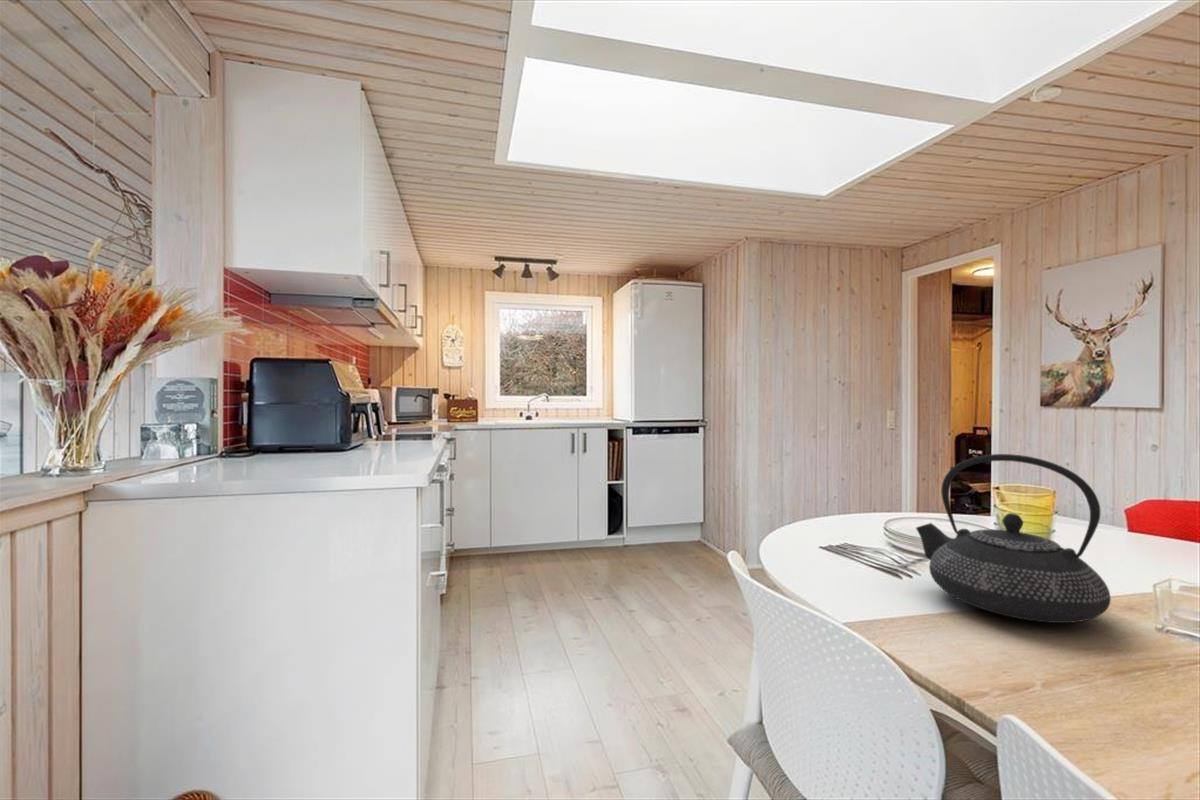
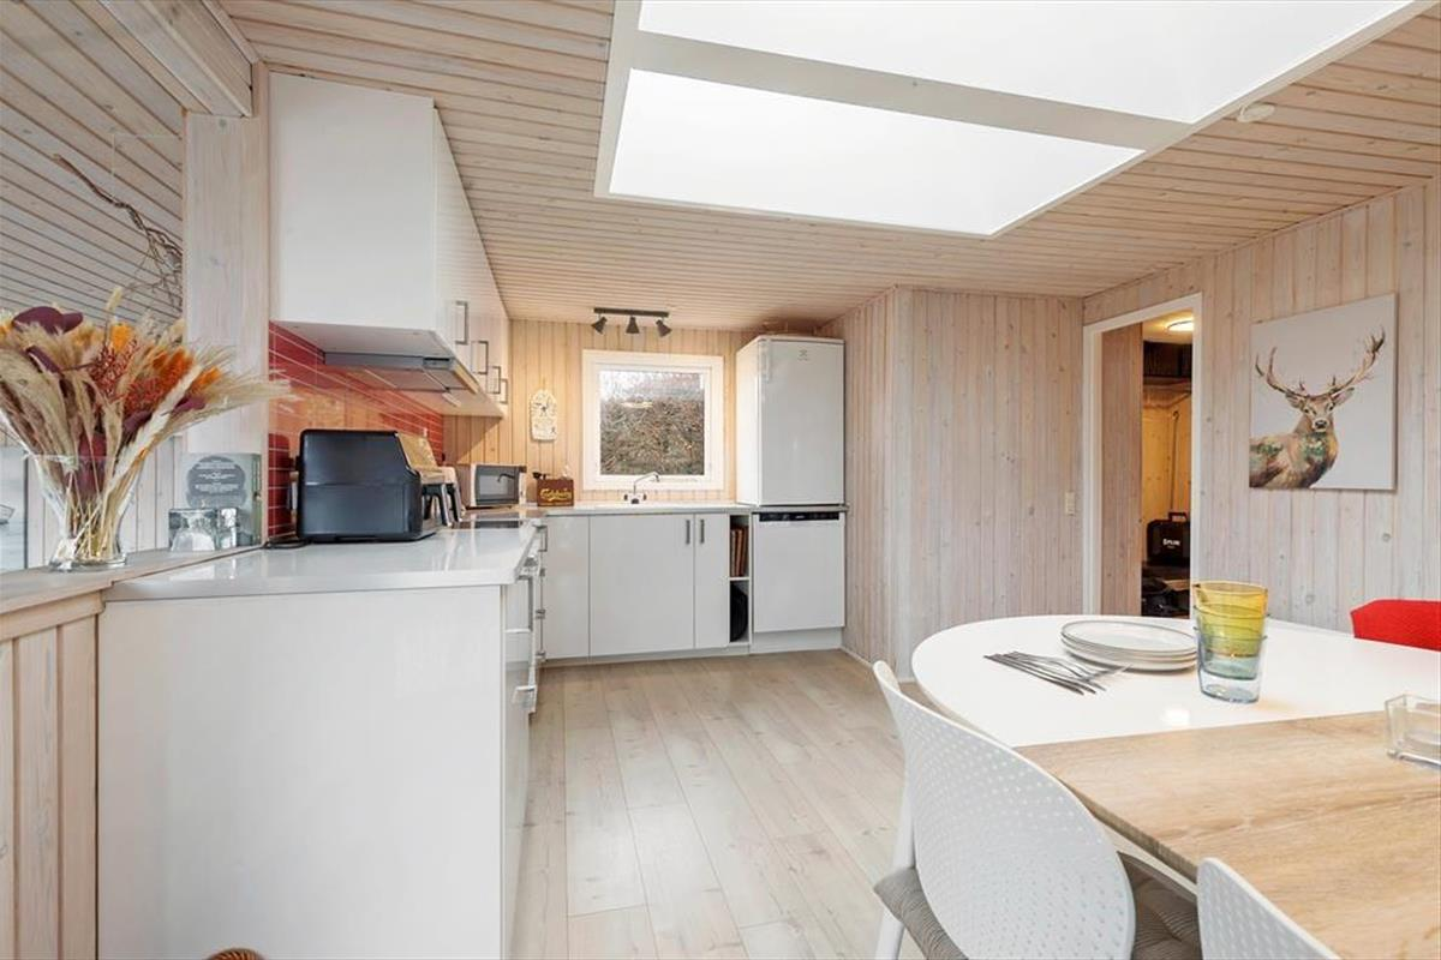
- teapot [915,453,1112,624]
